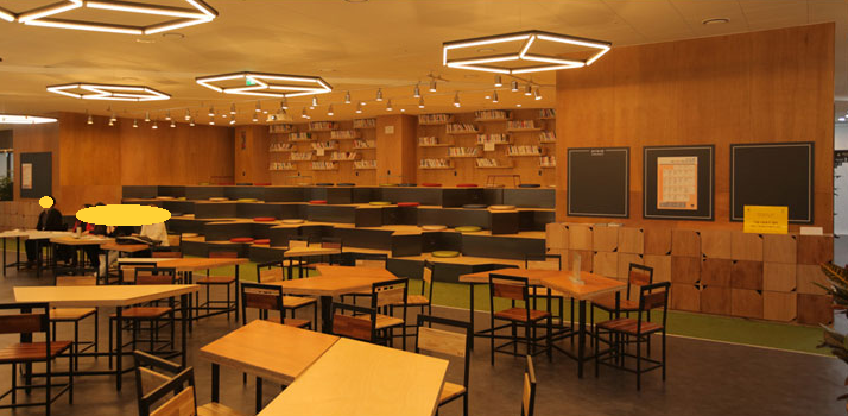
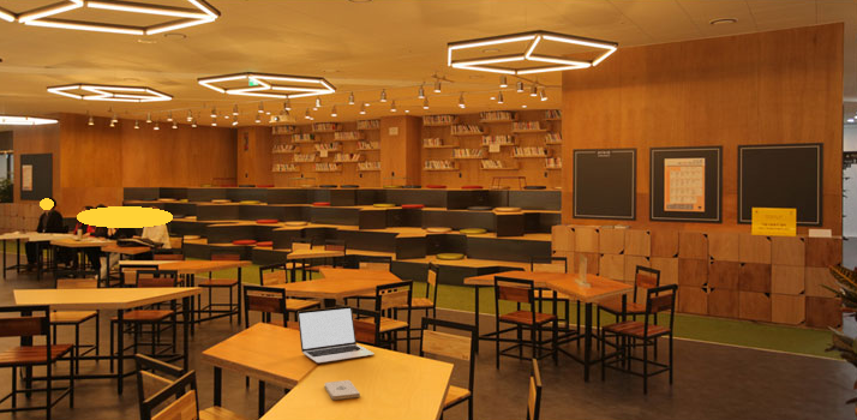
+ laptop [296,305,374,364]
+ notepad [323,379,361,401]
